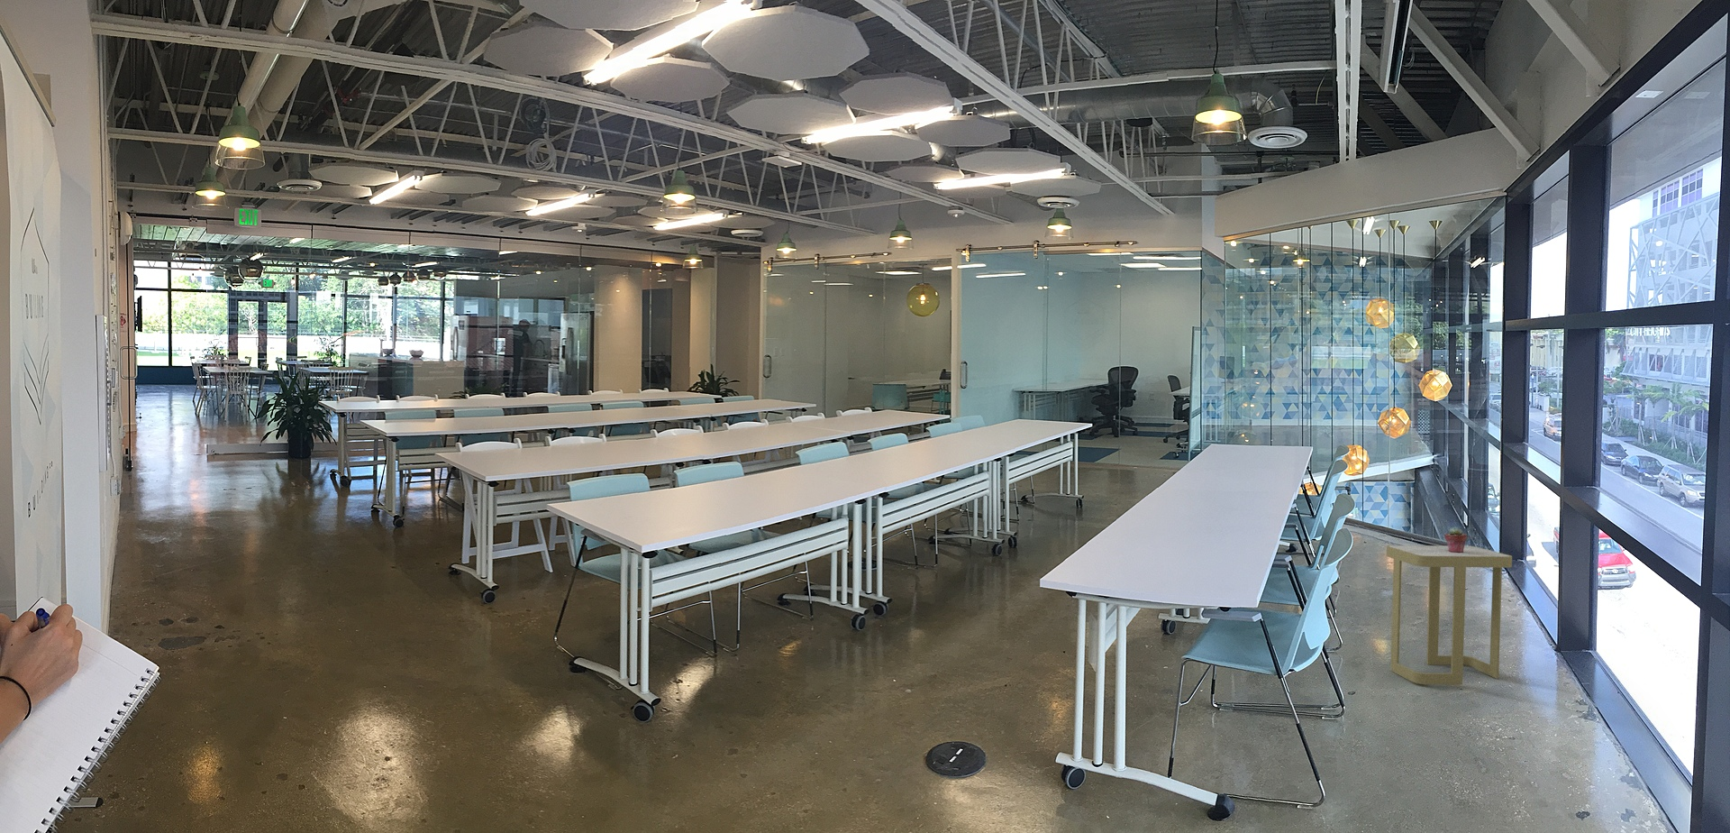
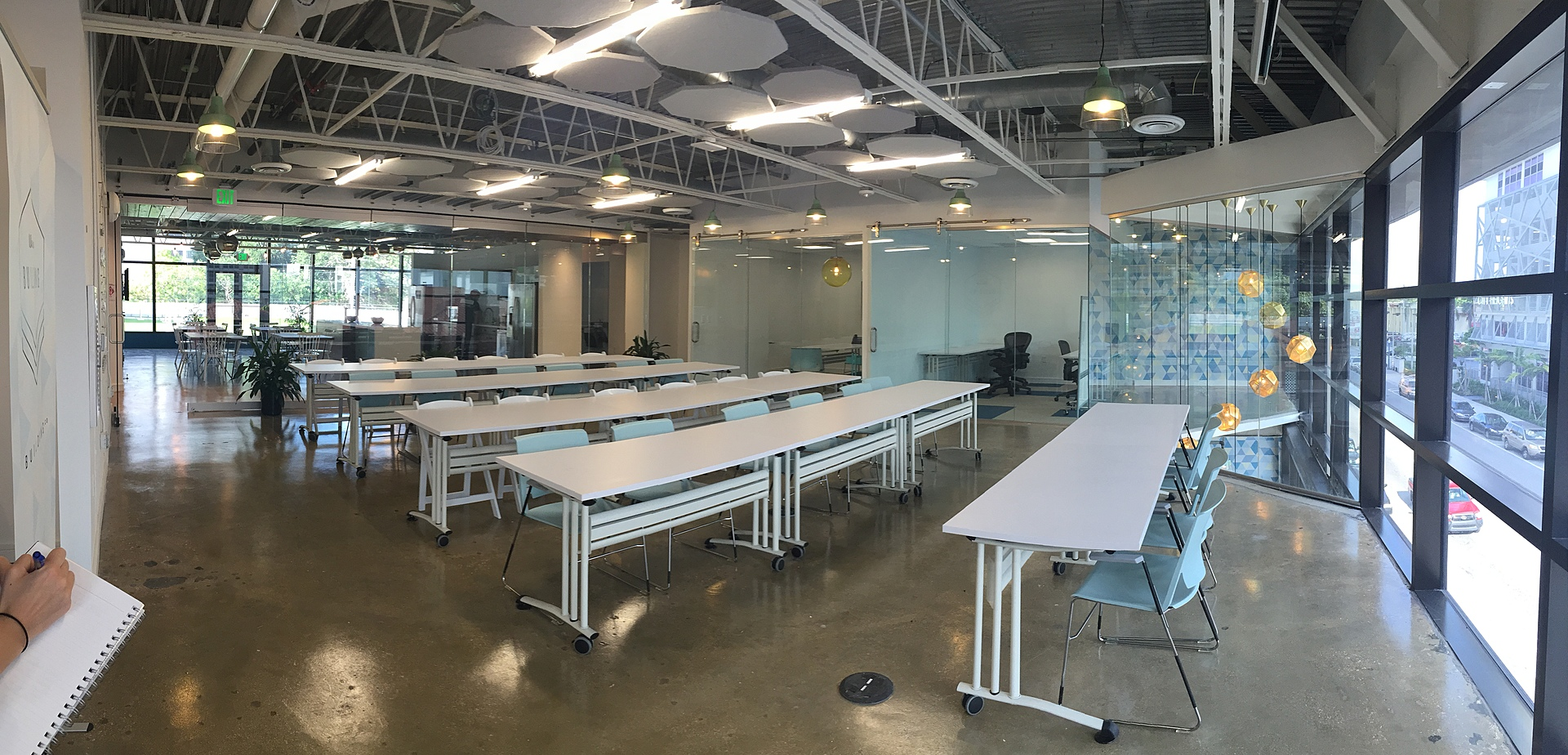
- potted succulent [1443,526,1467,553]
- side table [1386,545,1513,685]
